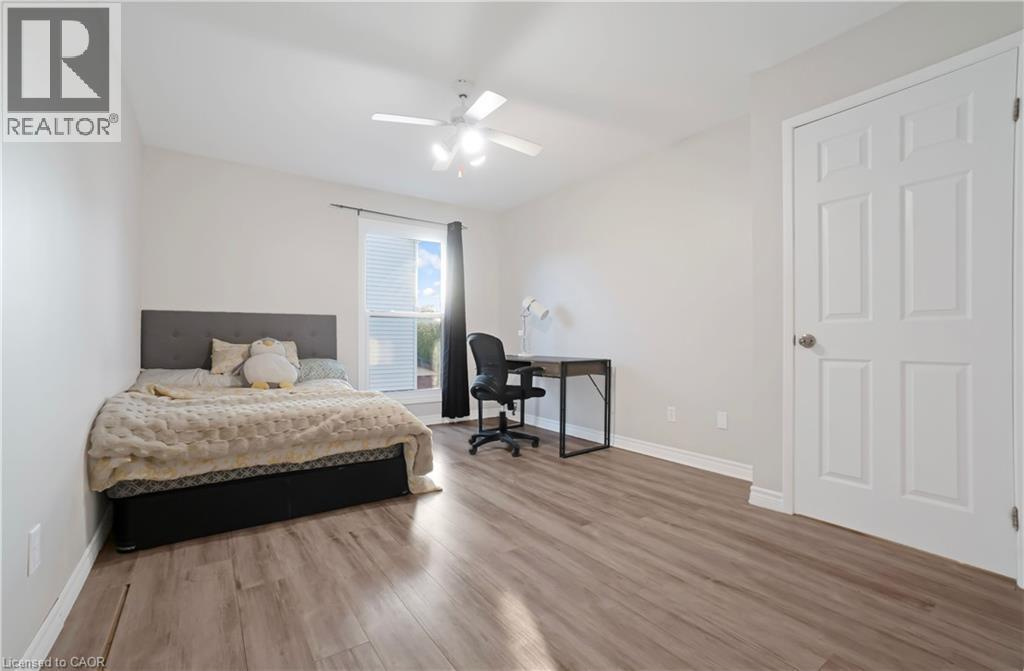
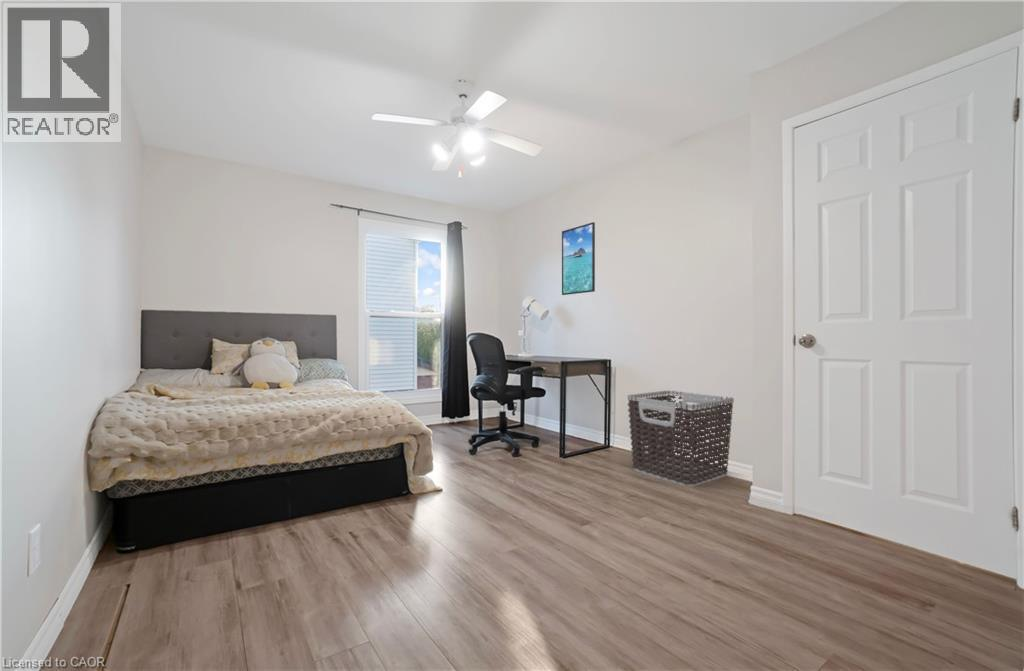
+ clothes hamper [627,389,735,487]
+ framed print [561,221,596,296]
